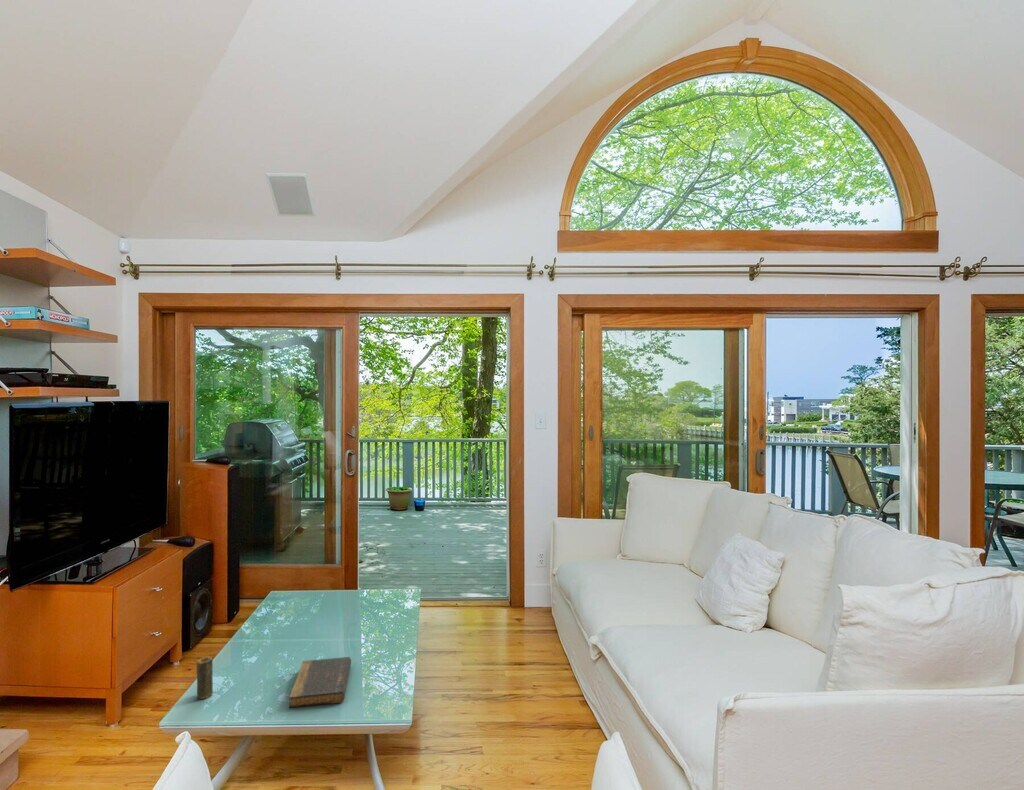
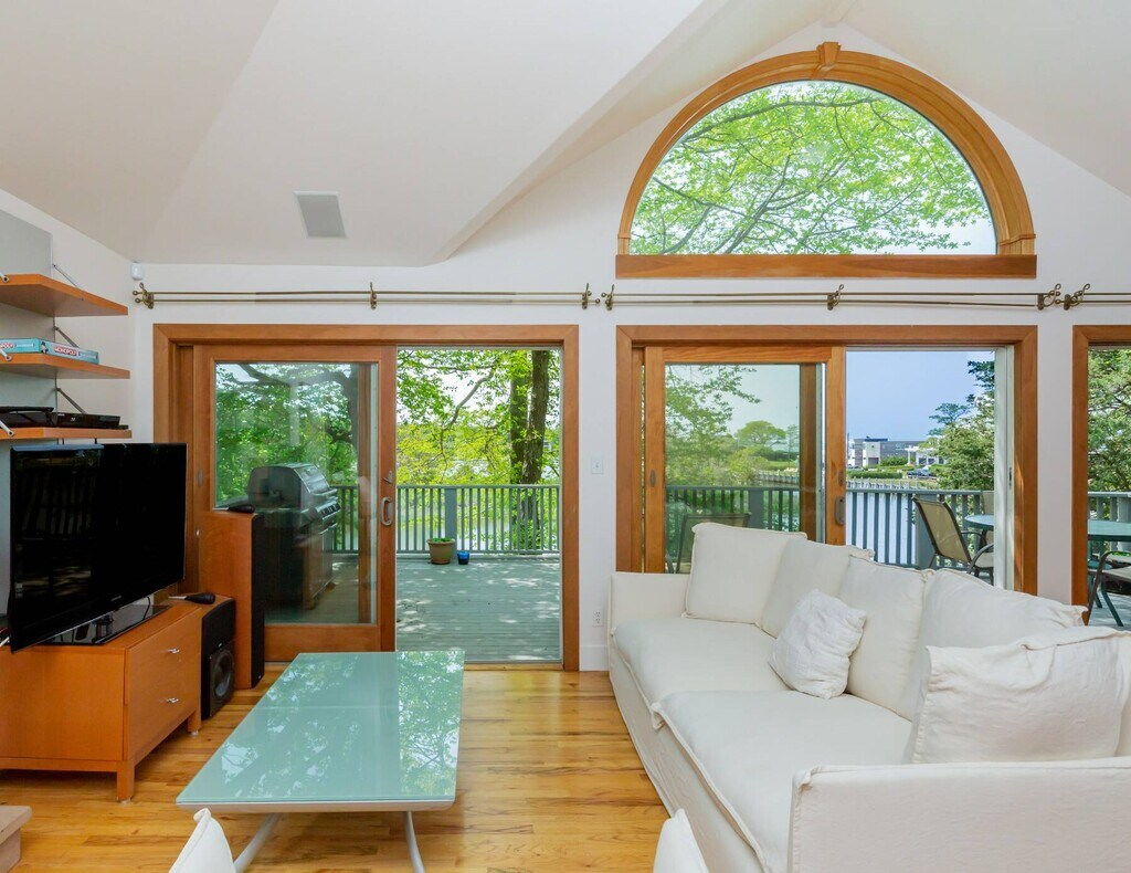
- book [288,656,352,709]
- candle [196,656,214,700]
